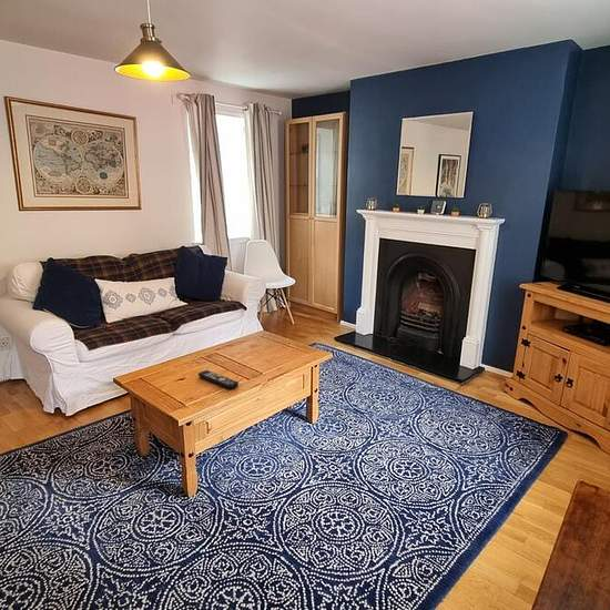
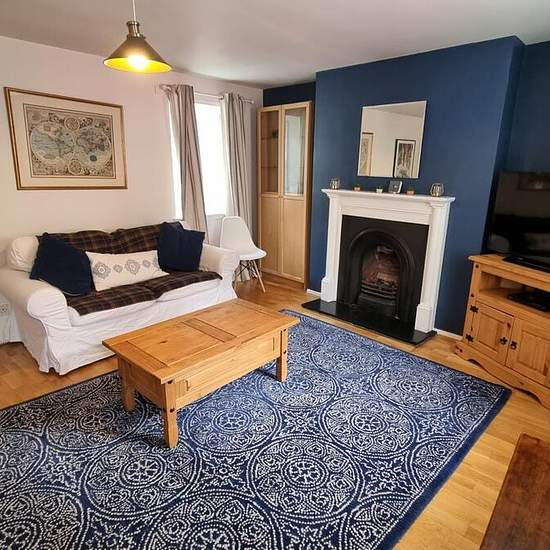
- remote control [197,369,240,390]
